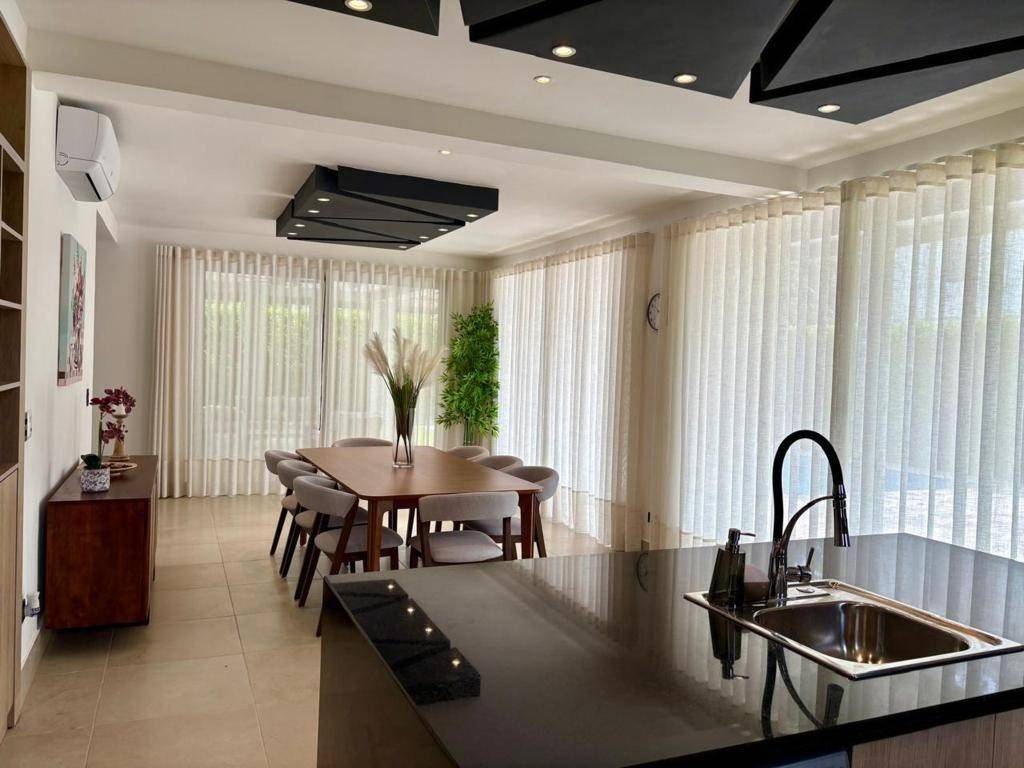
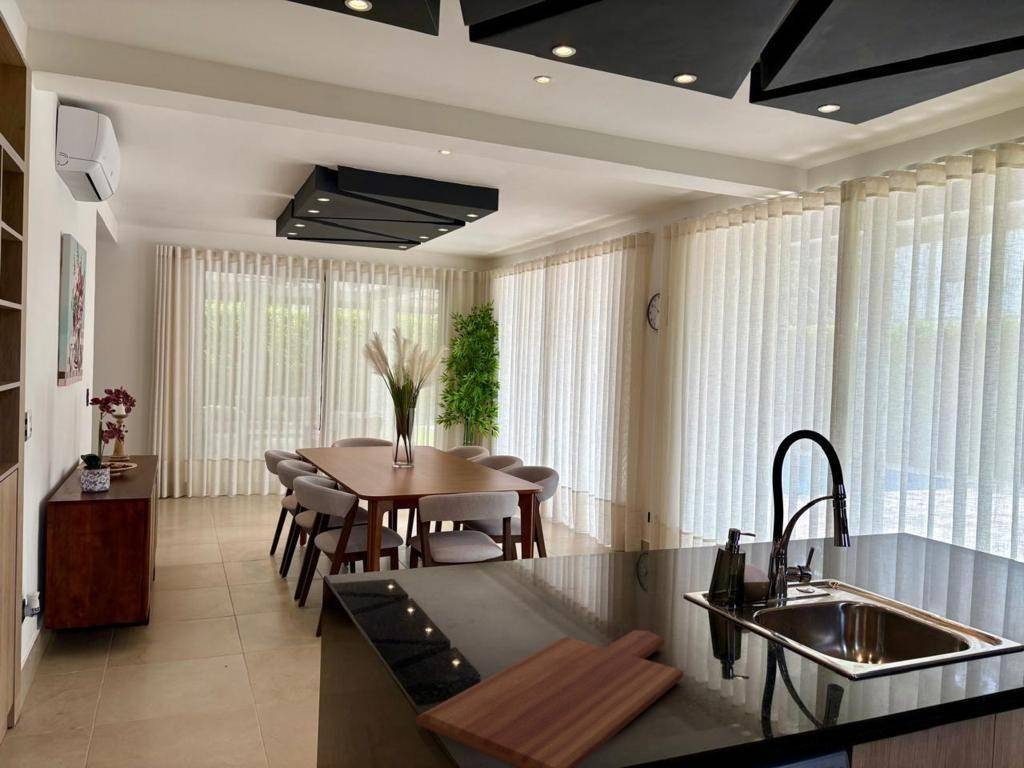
+ cutting board [415,629,684,768]
